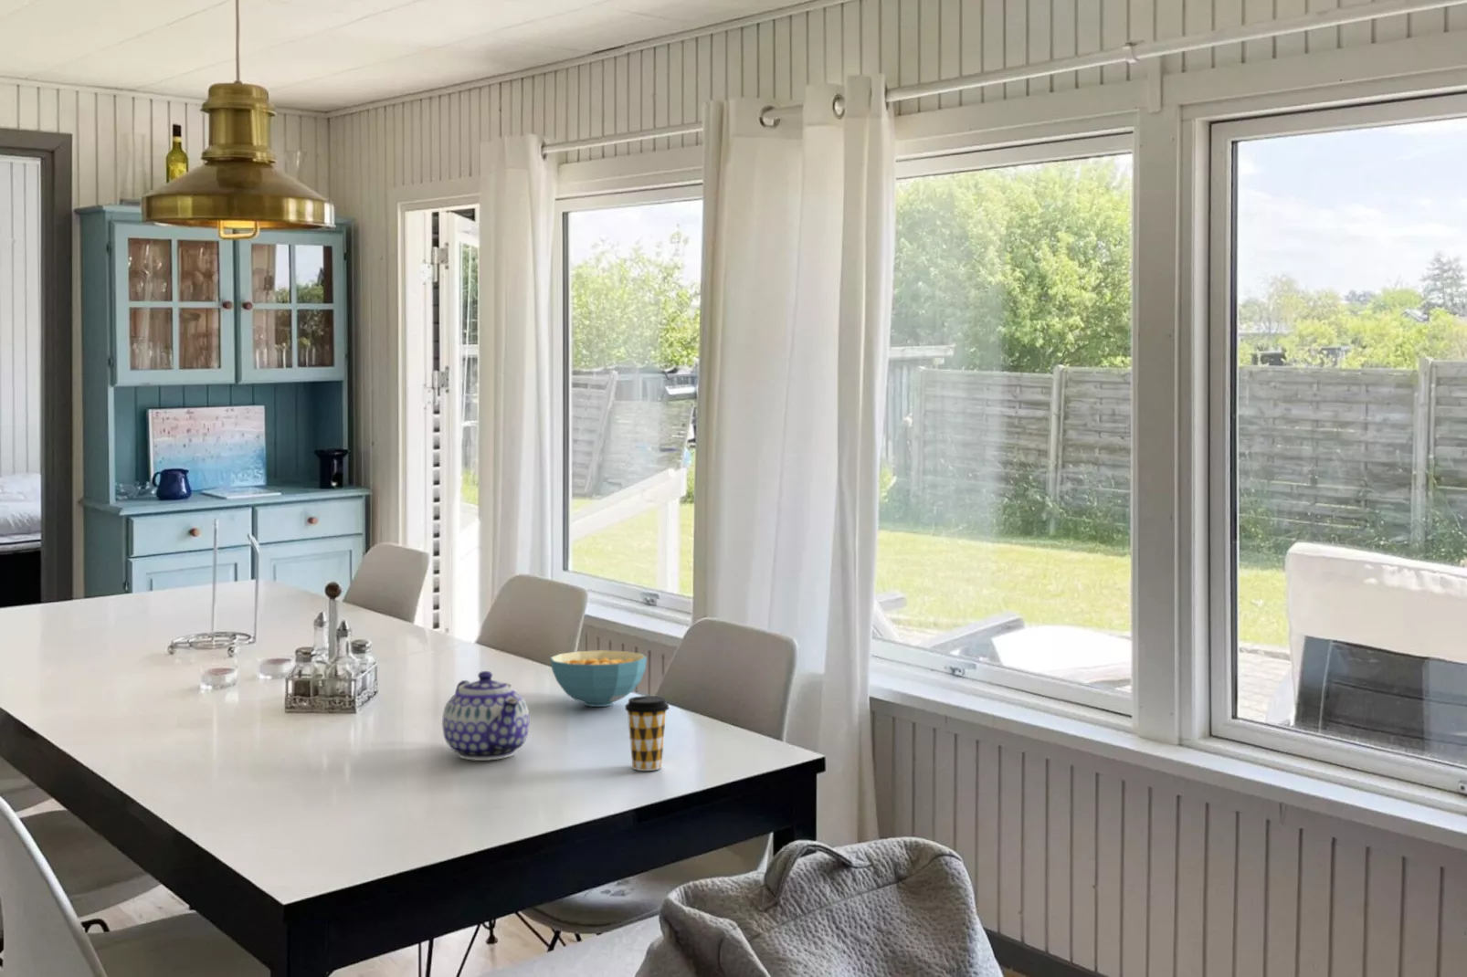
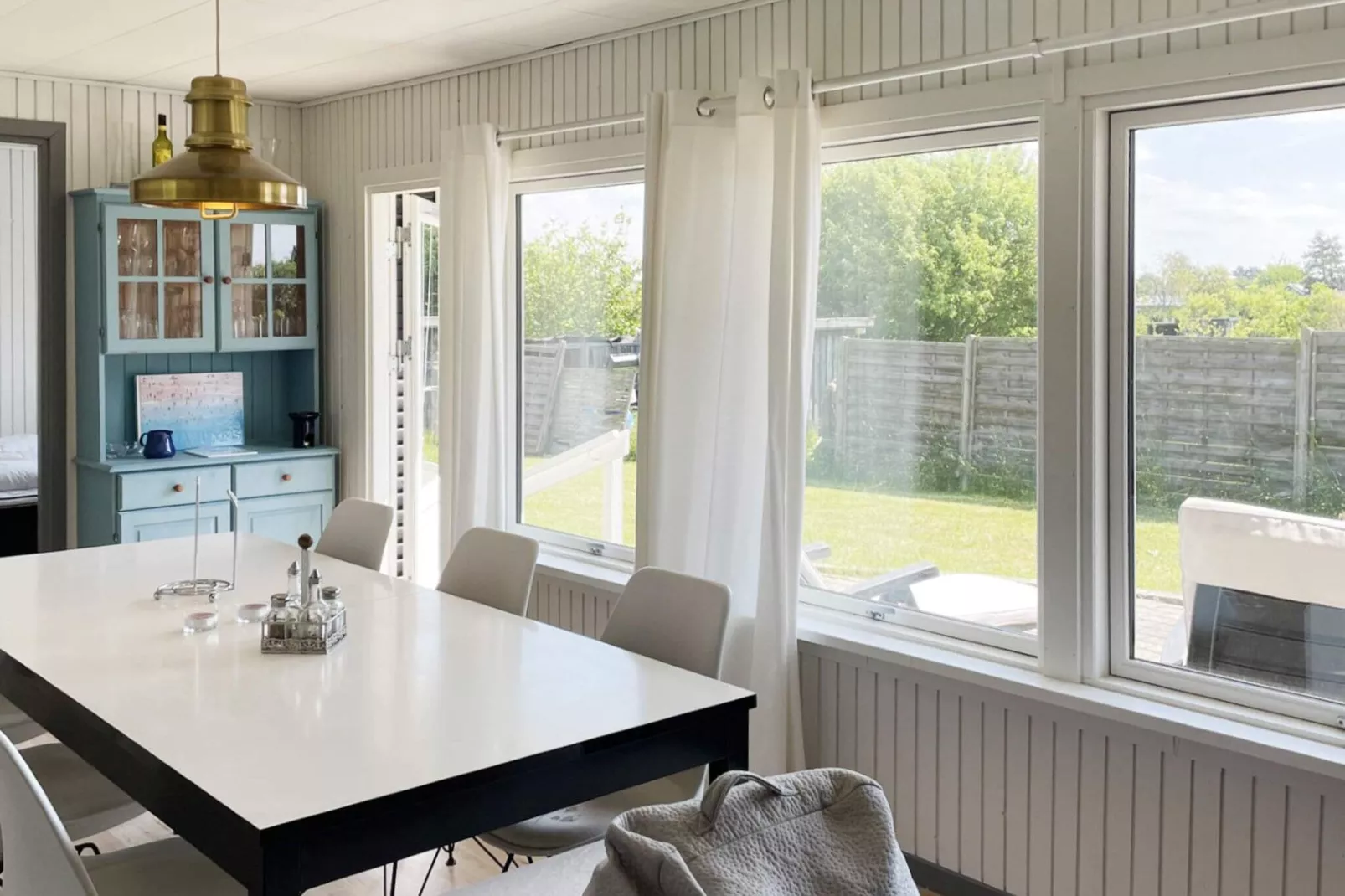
- teapot [442,671,530,761]
- coffee cup [624,695,670,772]
- cereal bowl [549,649,648,708]
